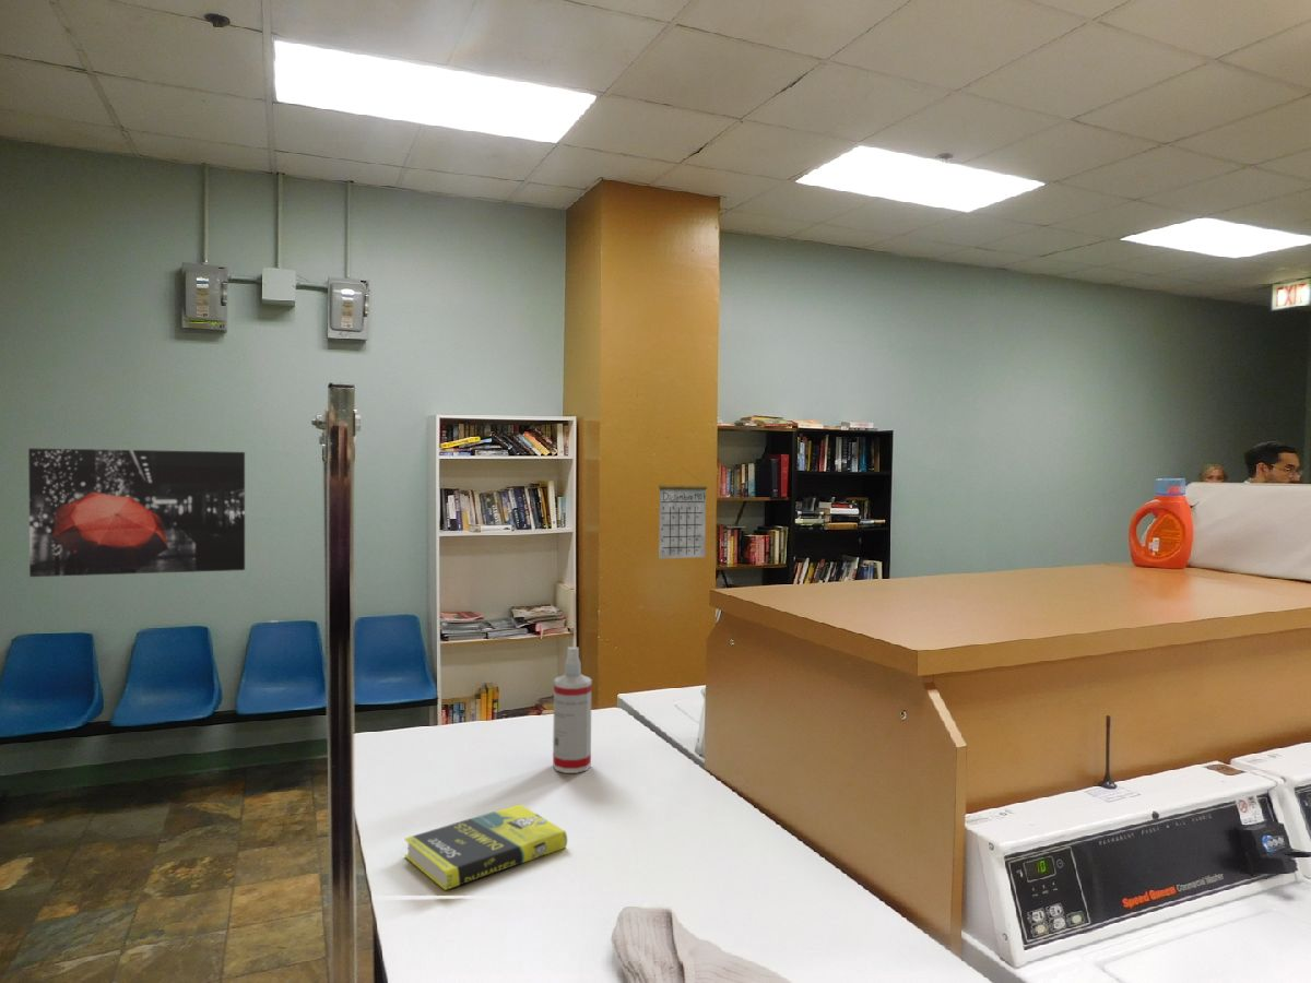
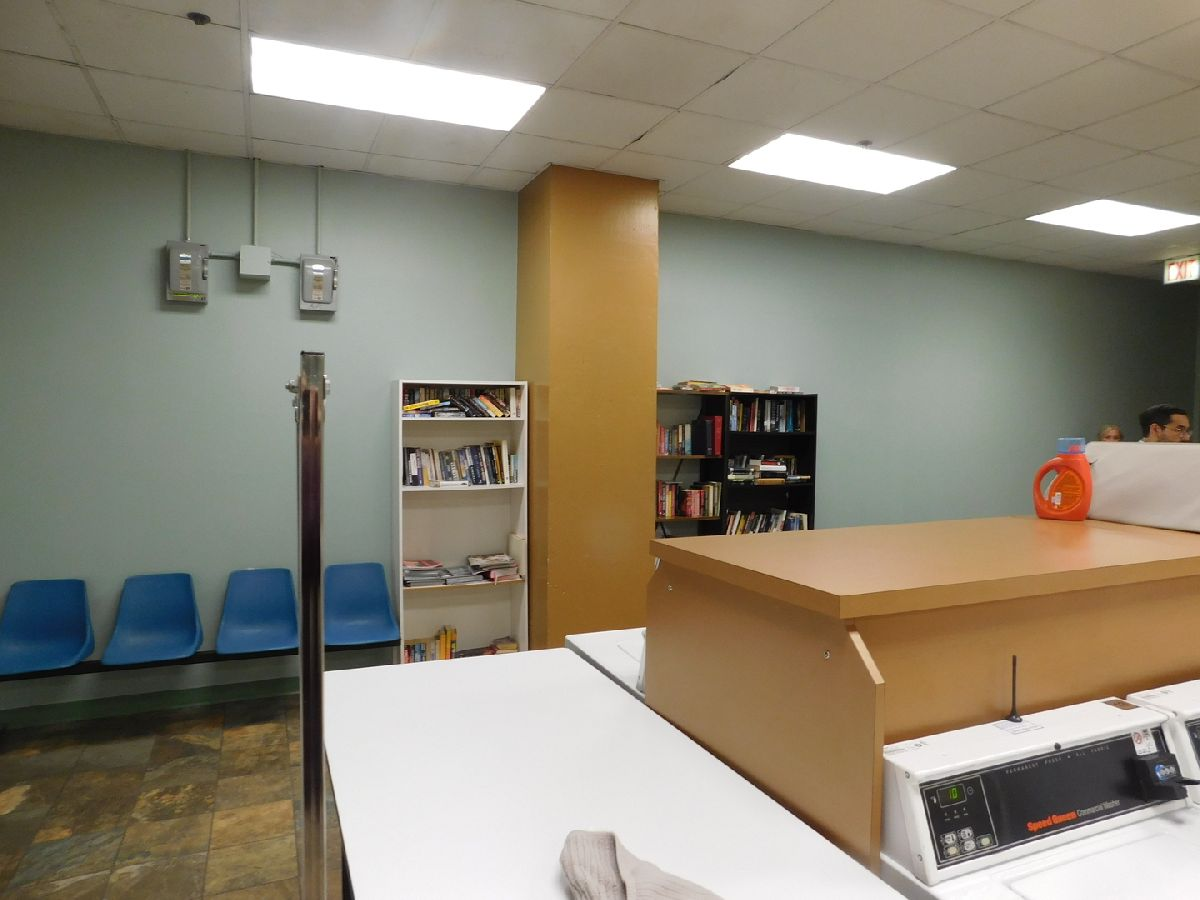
- book [403,803,568,891]
- spray bottle [552,646,593,774]
- wall art [27,447,246,578]
- calendar [658,466,708,559]
